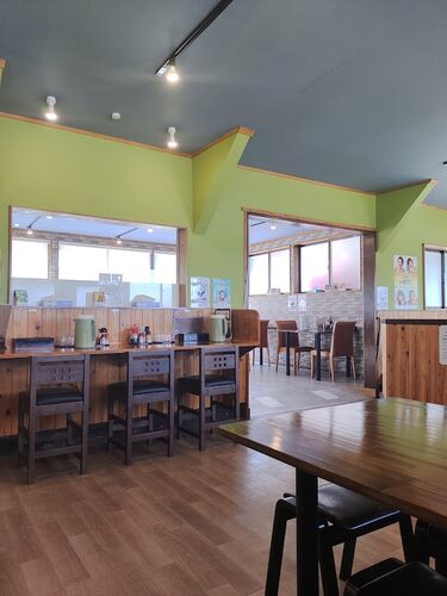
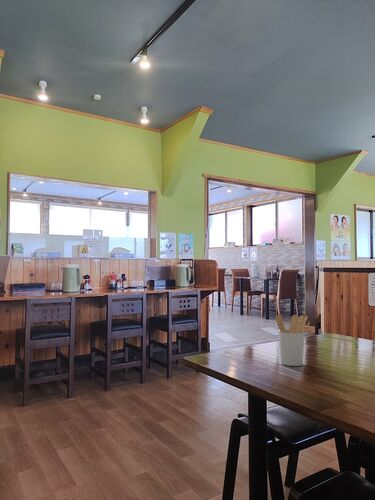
+ utensil holder [274,313,311,367]
